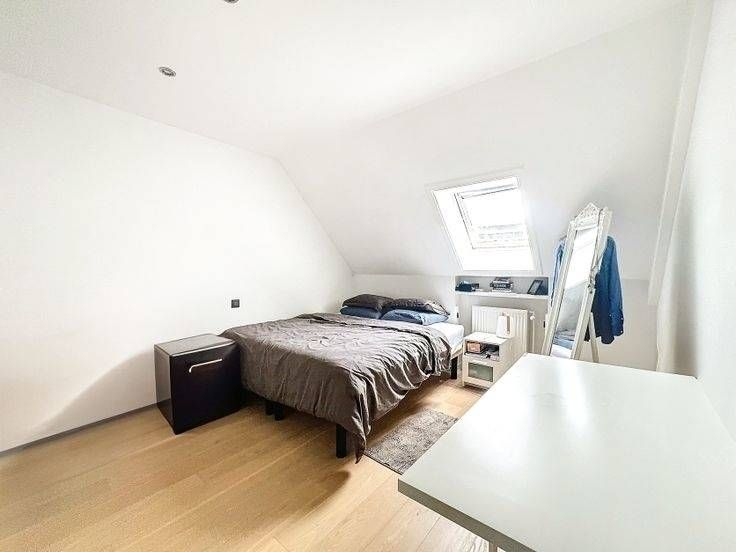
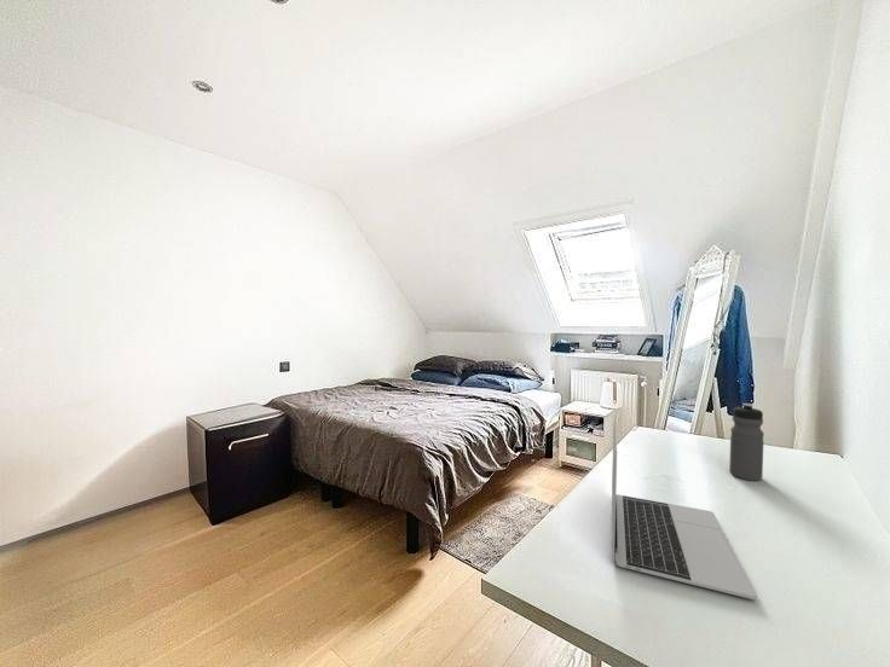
+ laptop [611,414,758,601]
+ water bottle [728,402,765,482]
